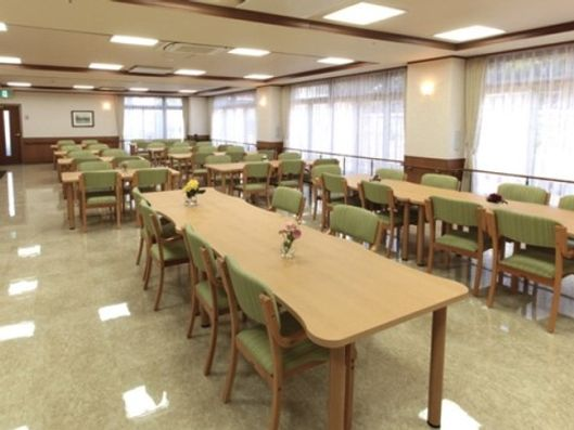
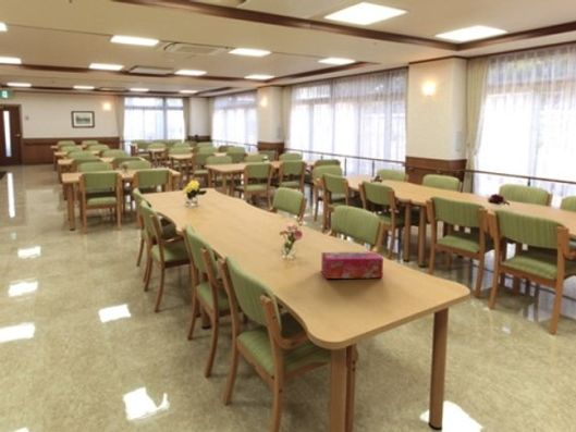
+ tissue box [320,250,384,280]
